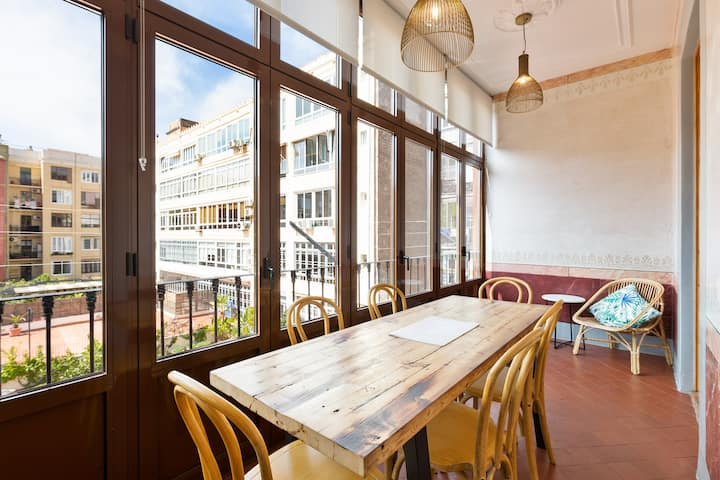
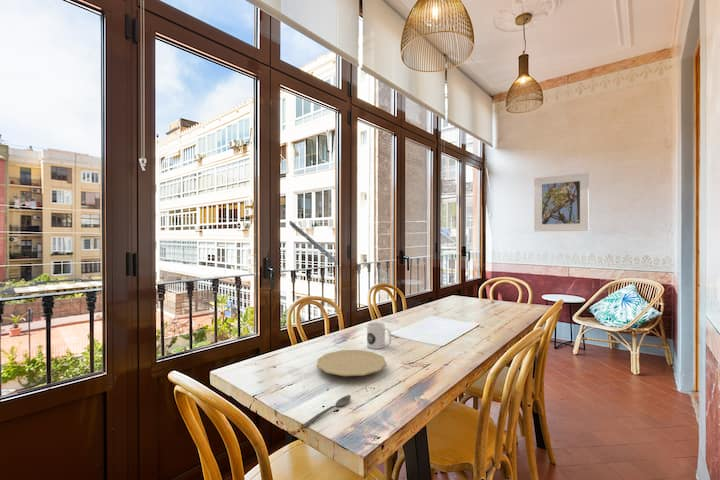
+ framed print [533,172,590,232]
+ spoon [301,394,352,428]
+ mug [366,321,392,350]
+ plate [316,349,388,377]
